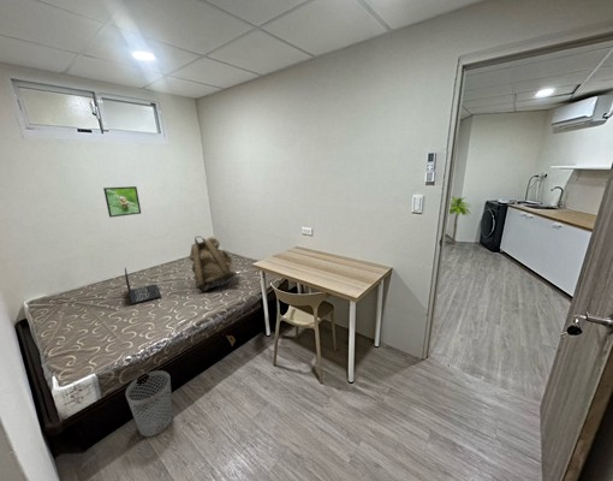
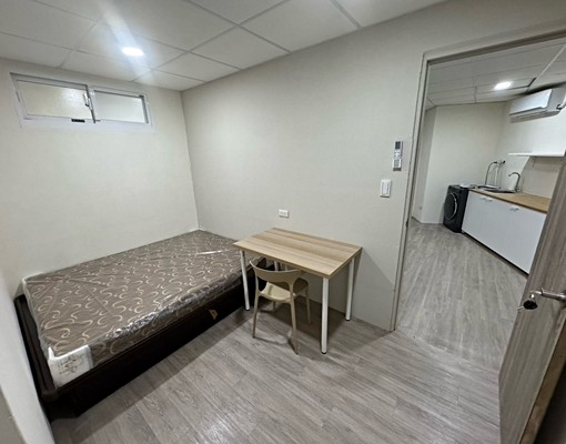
- palm tree [448,195,474,245]
- wastebasket [125,370,173,438]
- backpack [189,234,238,292]
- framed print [102,185,142,219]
- laptop [124,267,162,307]
